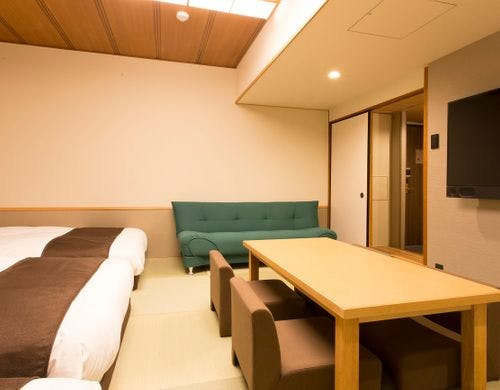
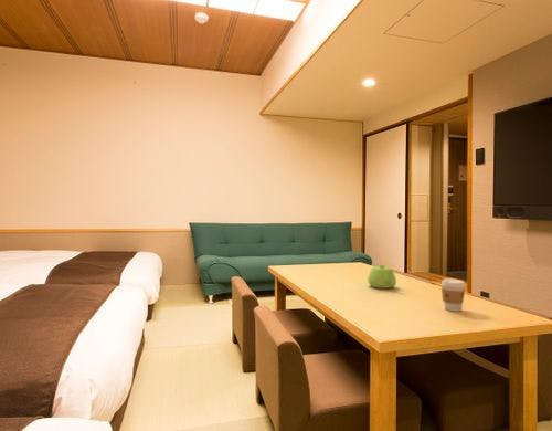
+ teapot [367,263,397,290]
+ coffee cup [440,277,467,313]
